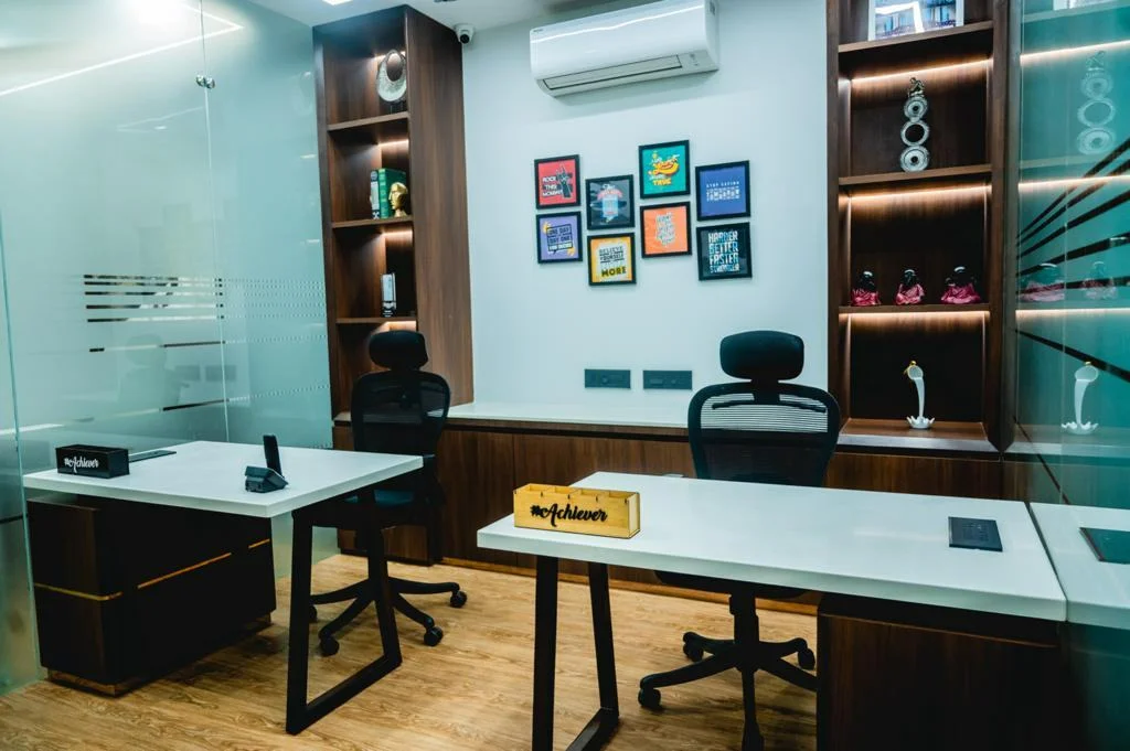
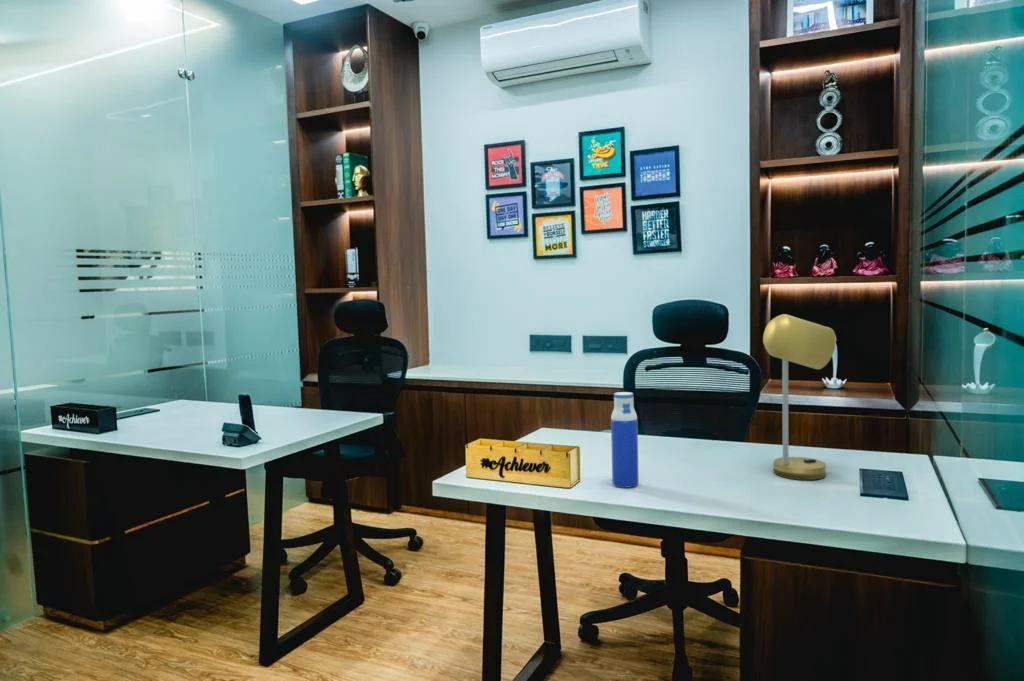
+ desk lamp [762,313,837,481]
+ water bottle [610,391,640,488]
